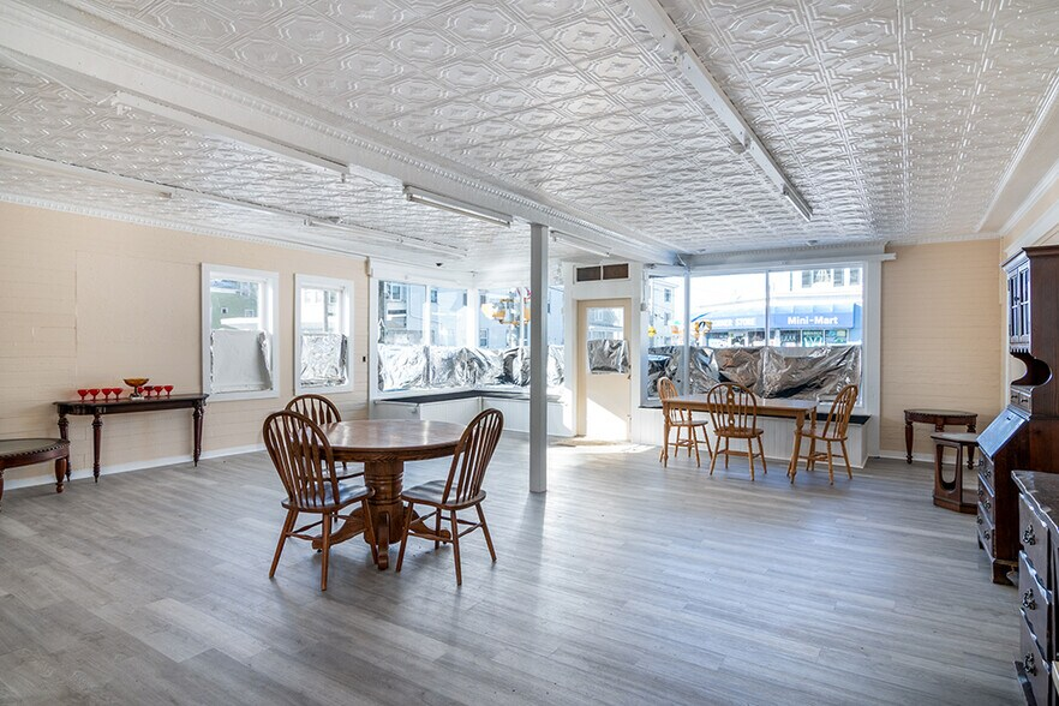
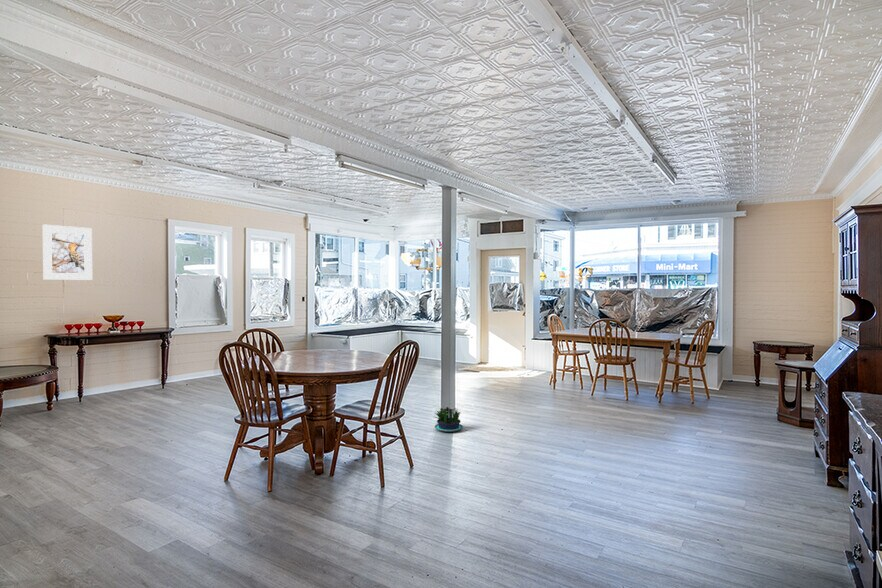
+ potted plant [434,406,464,433]
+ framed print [42,224,93,281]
